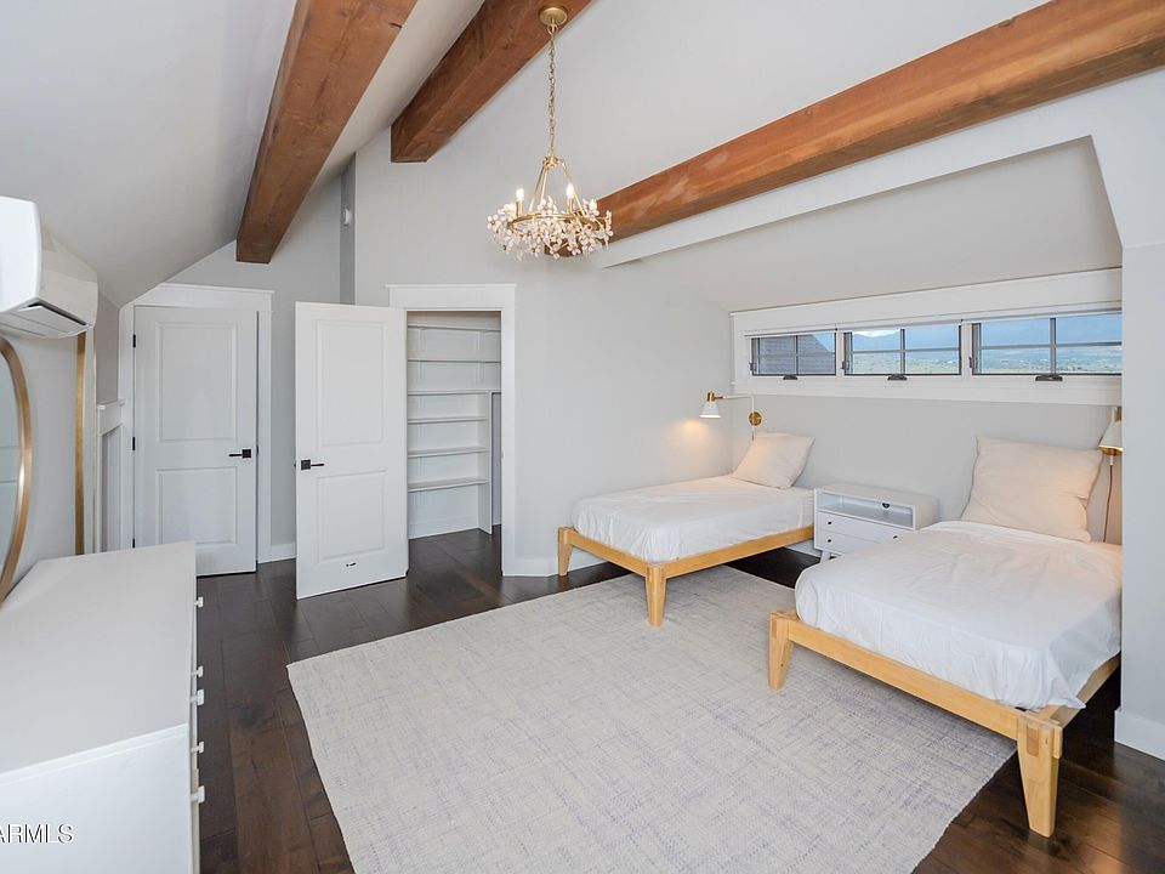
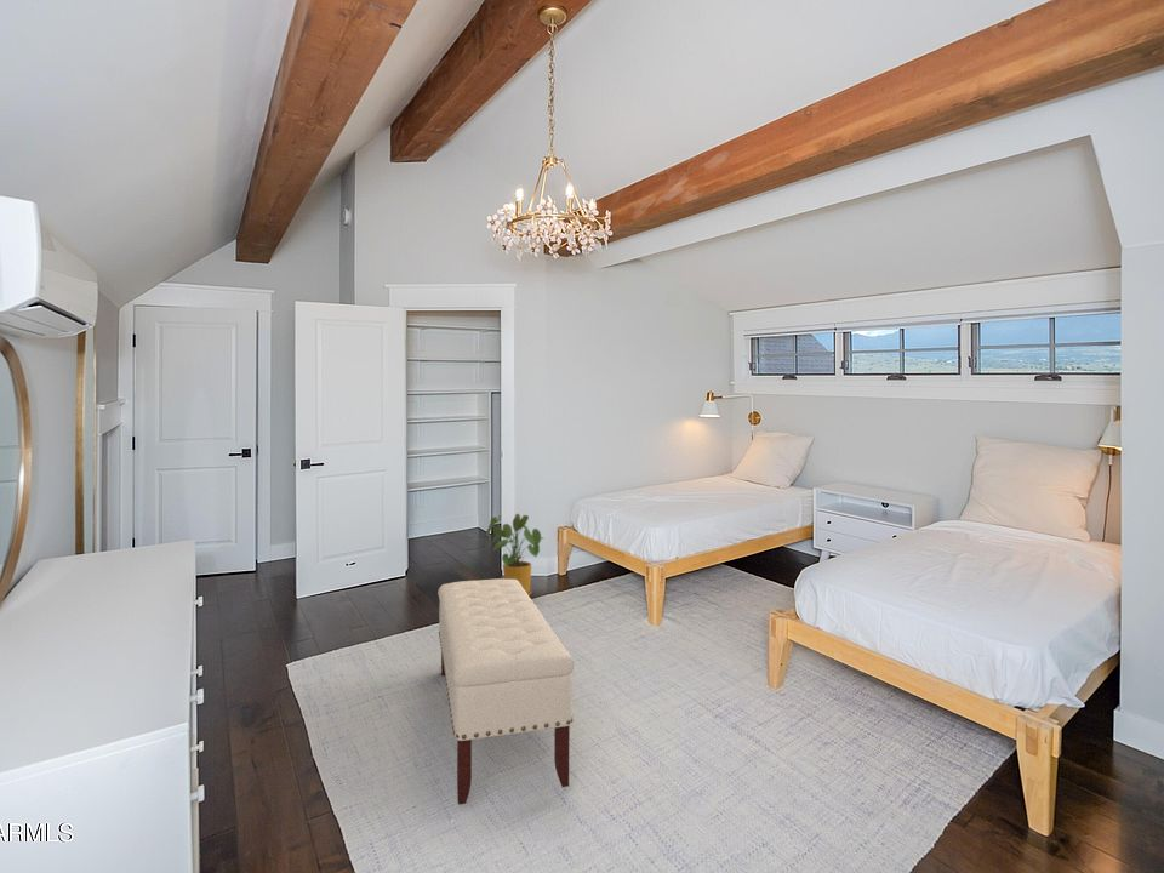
+ house plant [485,513,546,597]
+ bench [436,577,575,806]
